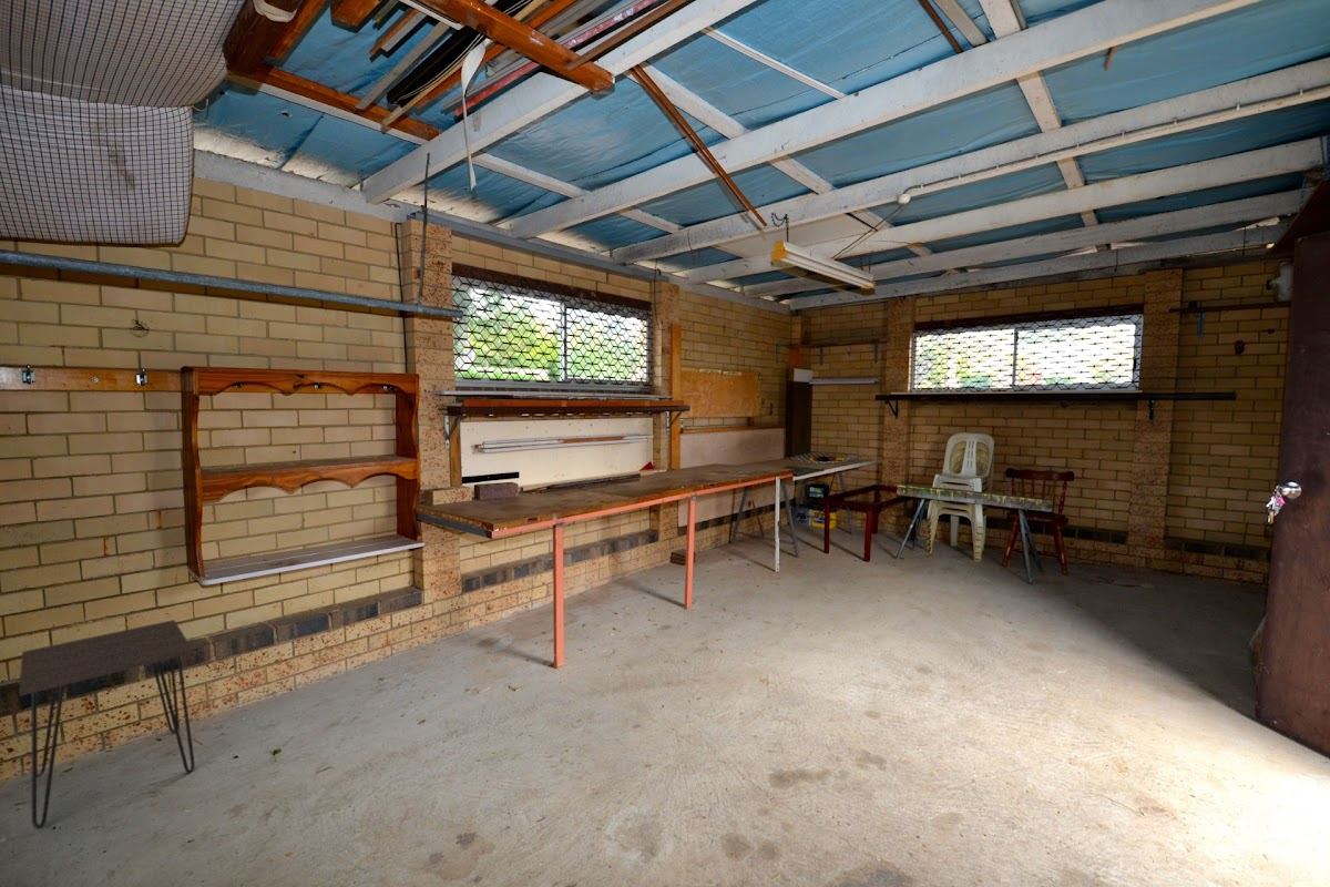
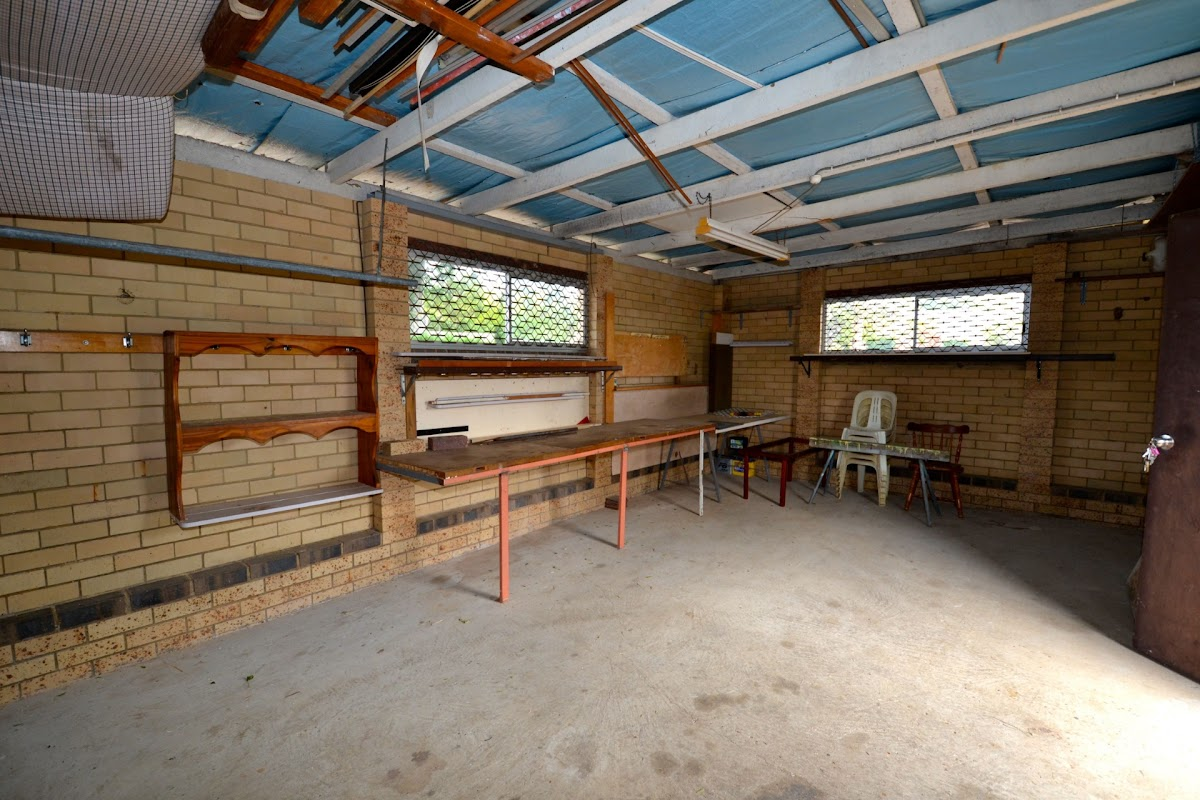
- desk [18,619,196,830]
